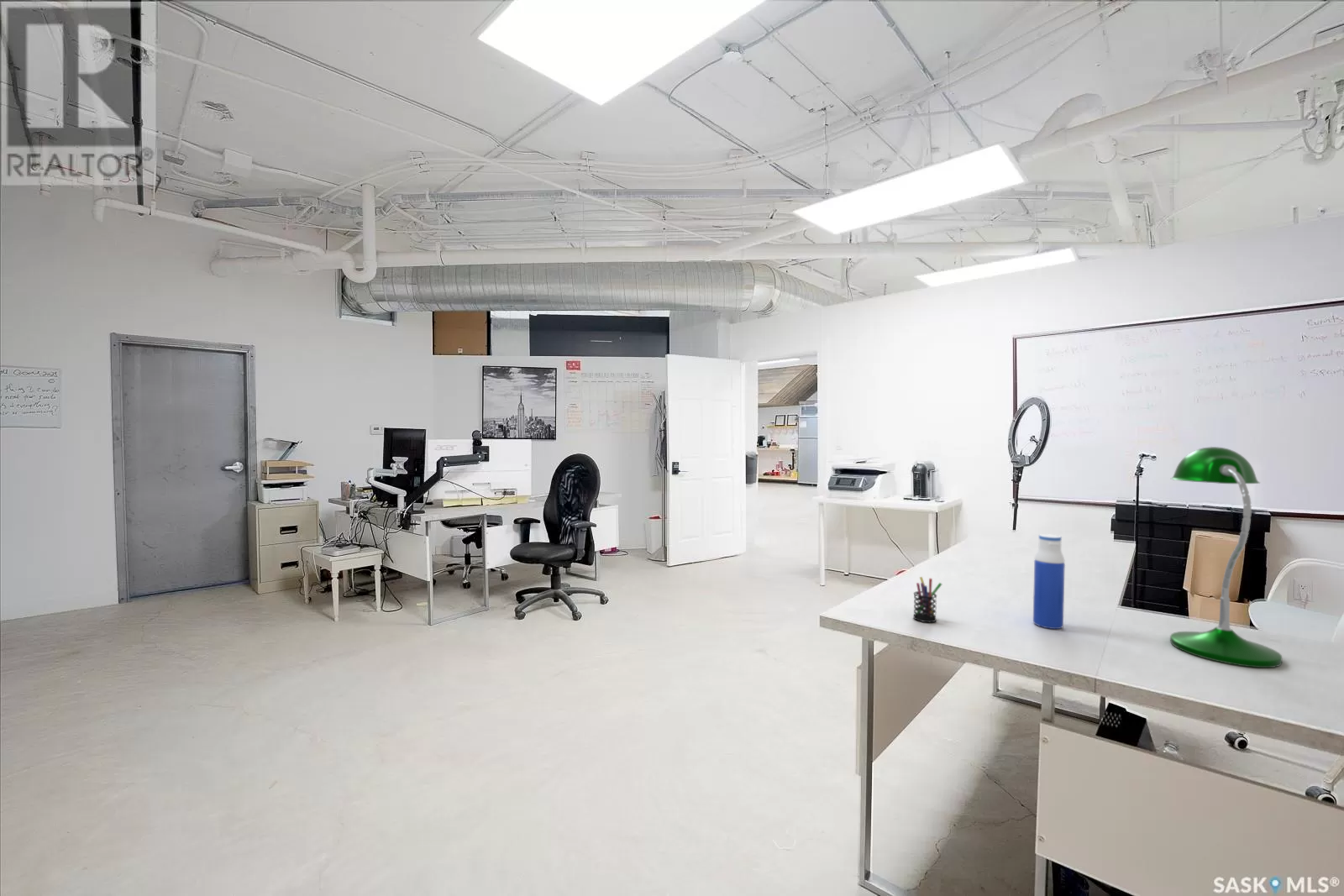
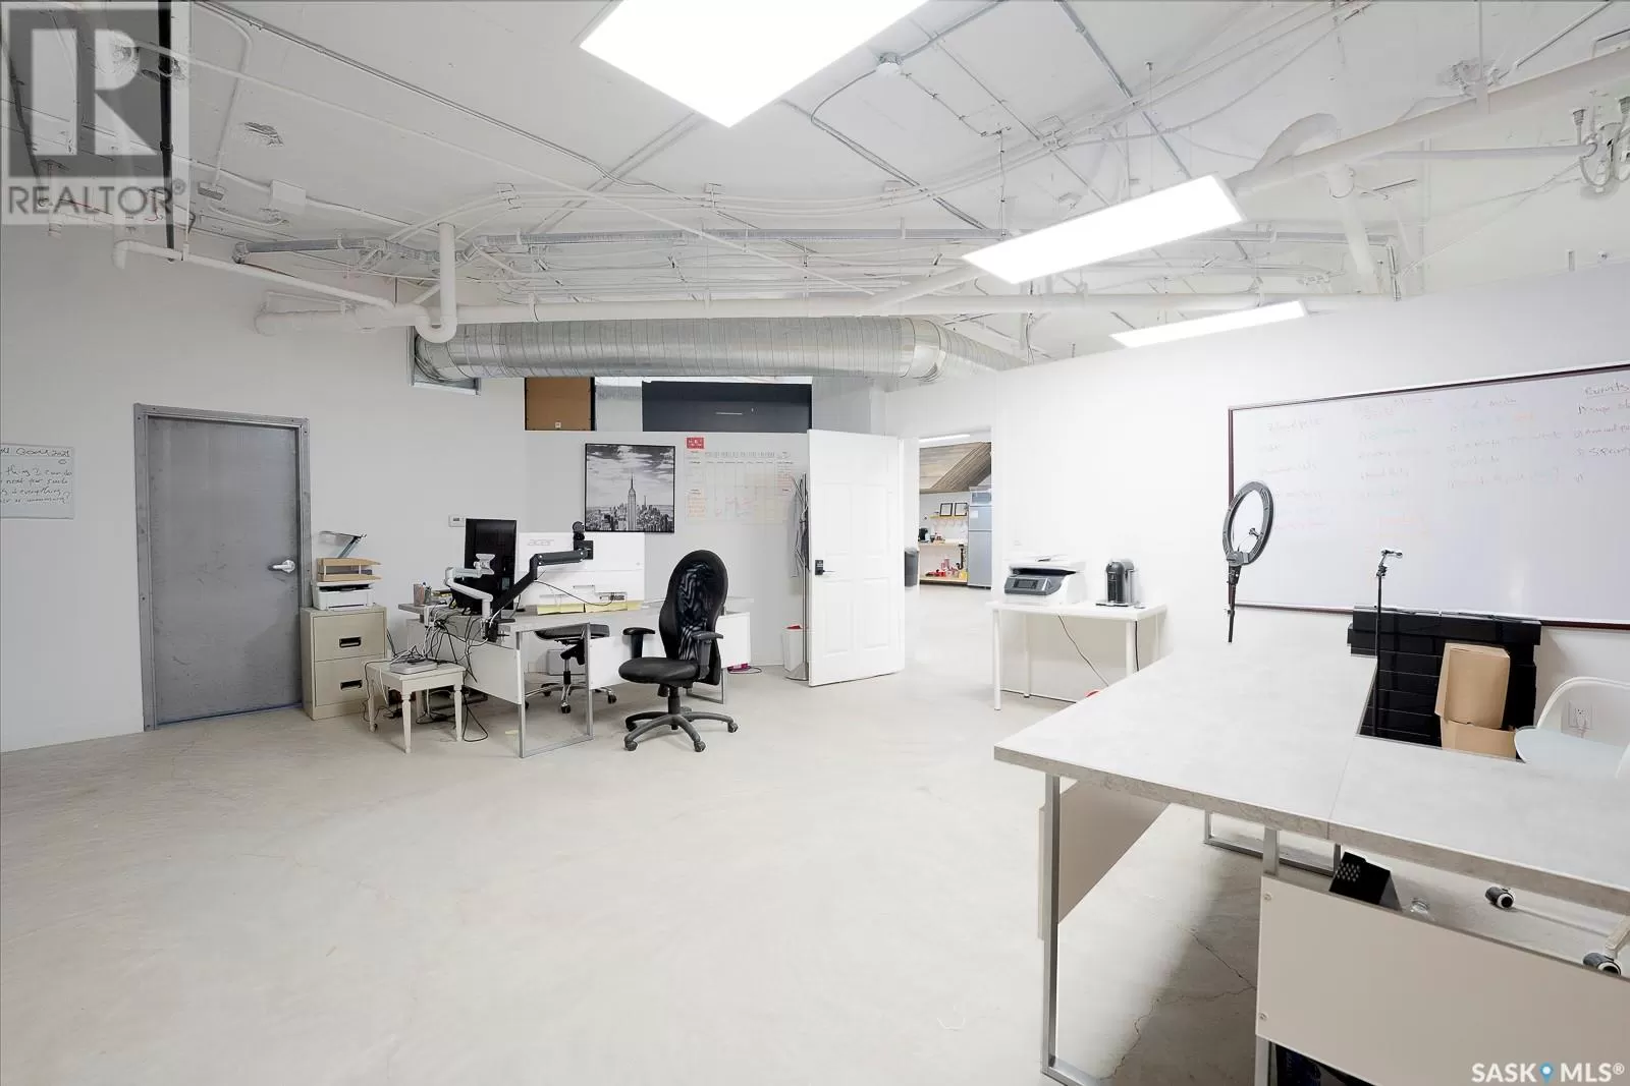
- water bottle [1032,533,1066,630]
- desk lamp [1169,446,1283,668]
- pen holder [912,576,942,623]
